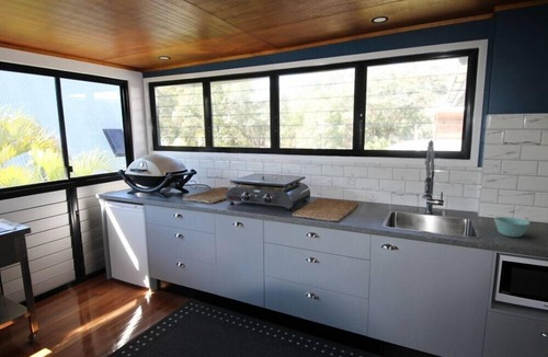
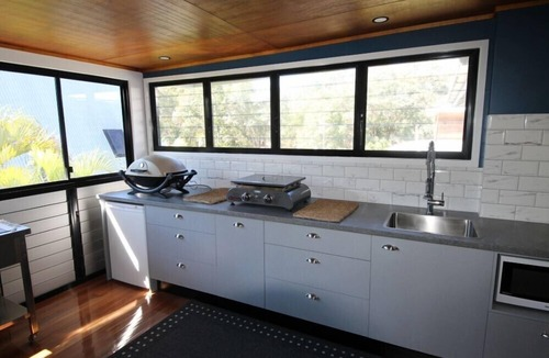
- bowl [493,216,530,238]
